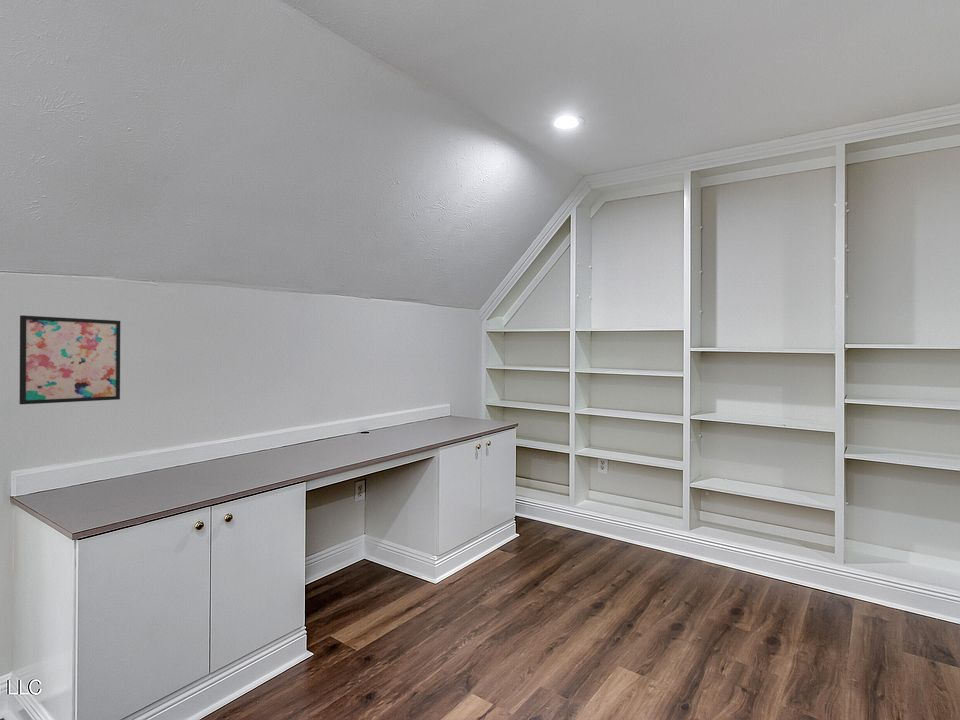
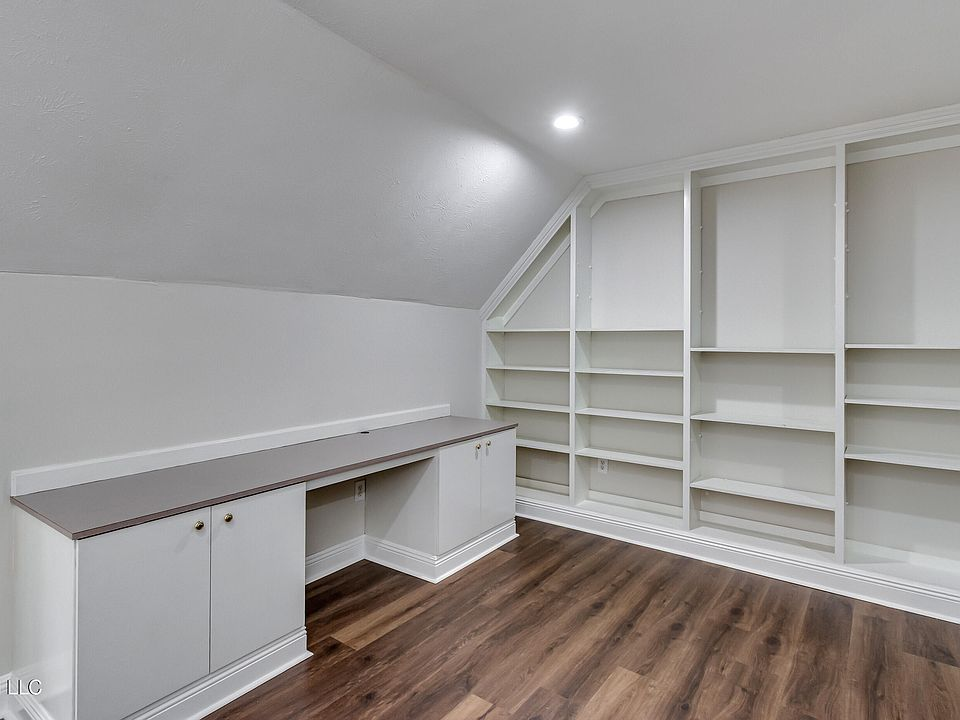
- wall art [19,314,121,405]
